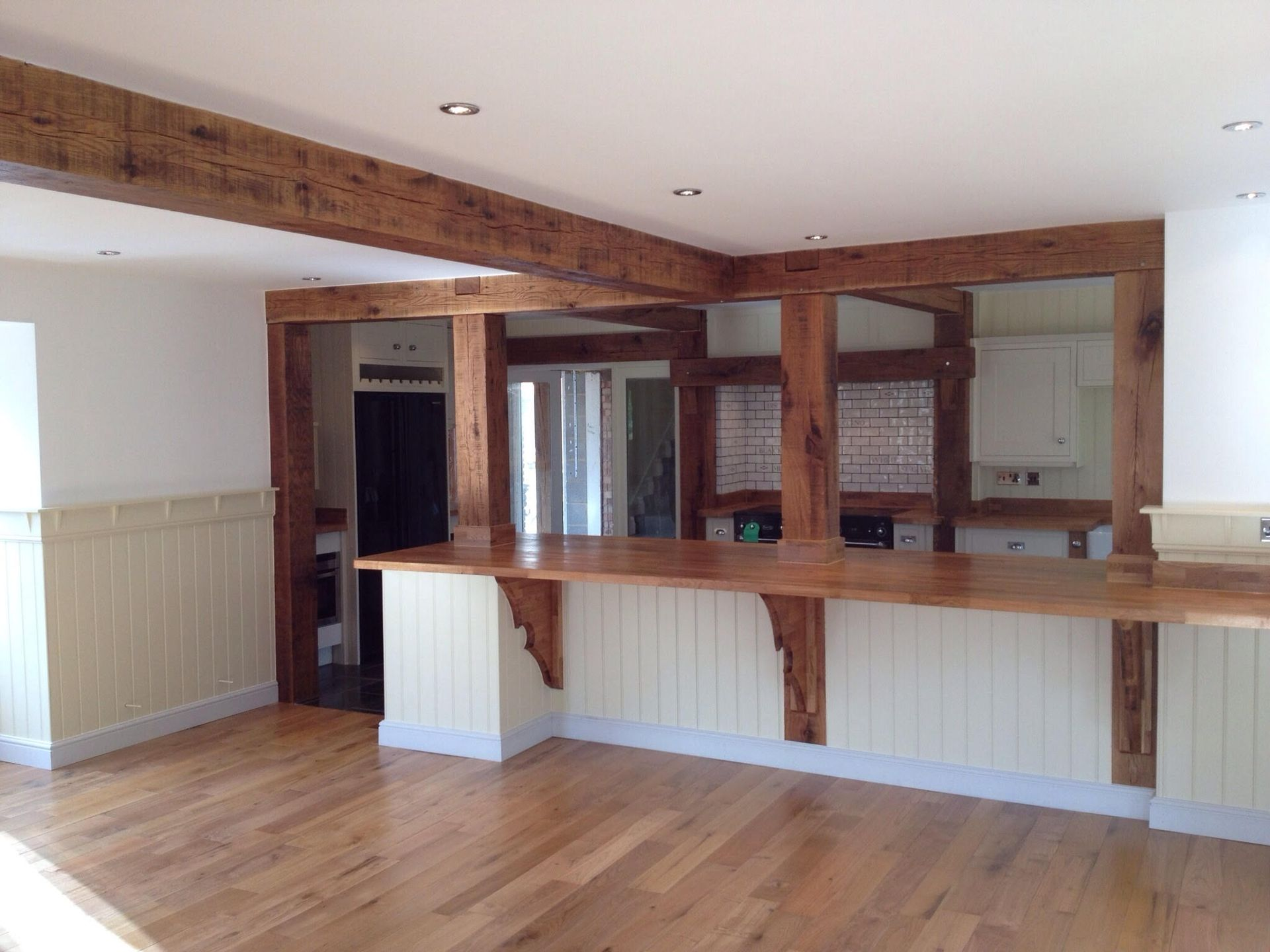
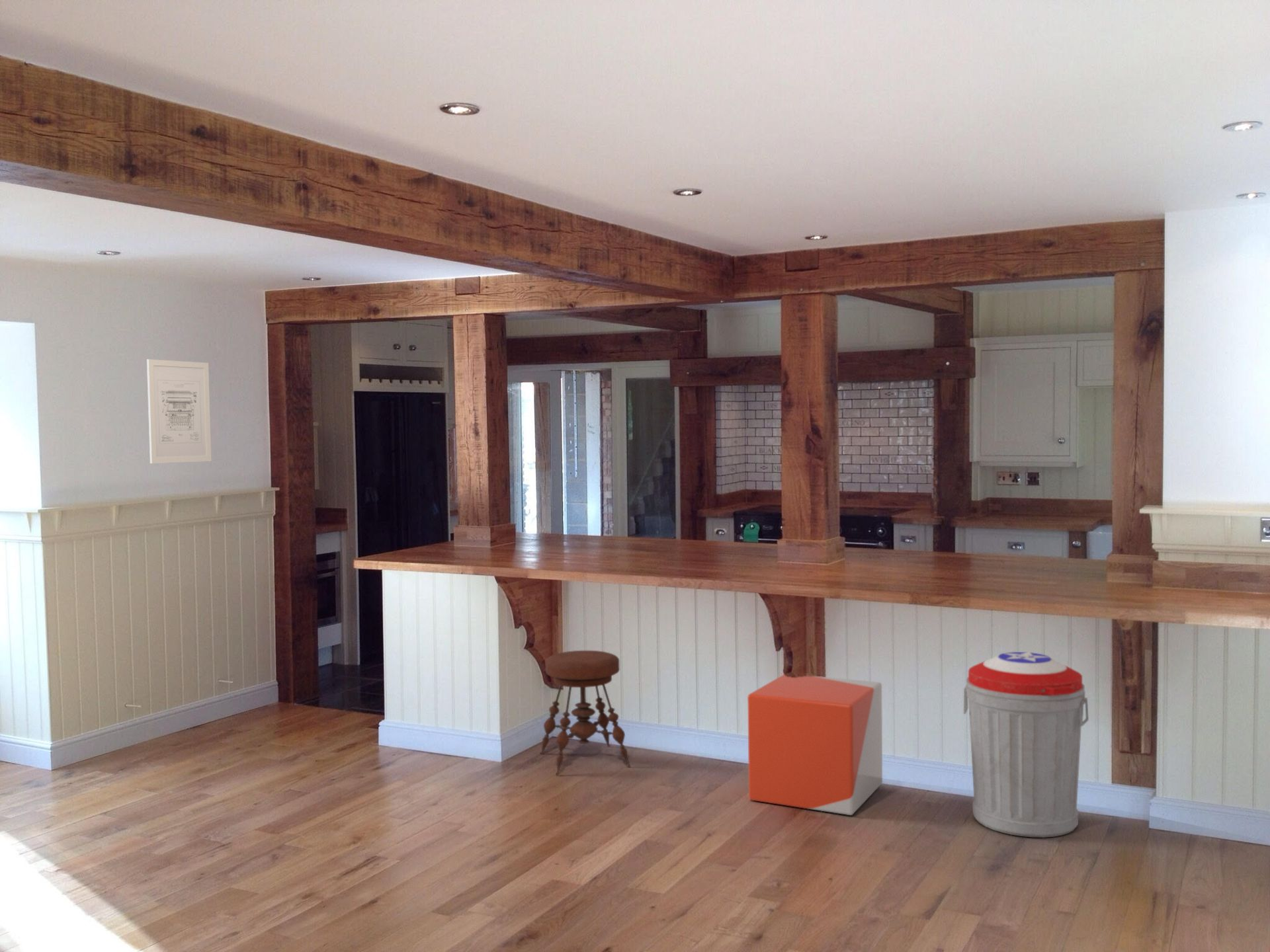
+ wall art [146,358,212,464]
+ stool [539,650,631,775]
+ trash can [963,651,1089,838]
+ stool [747,674,883,816]
